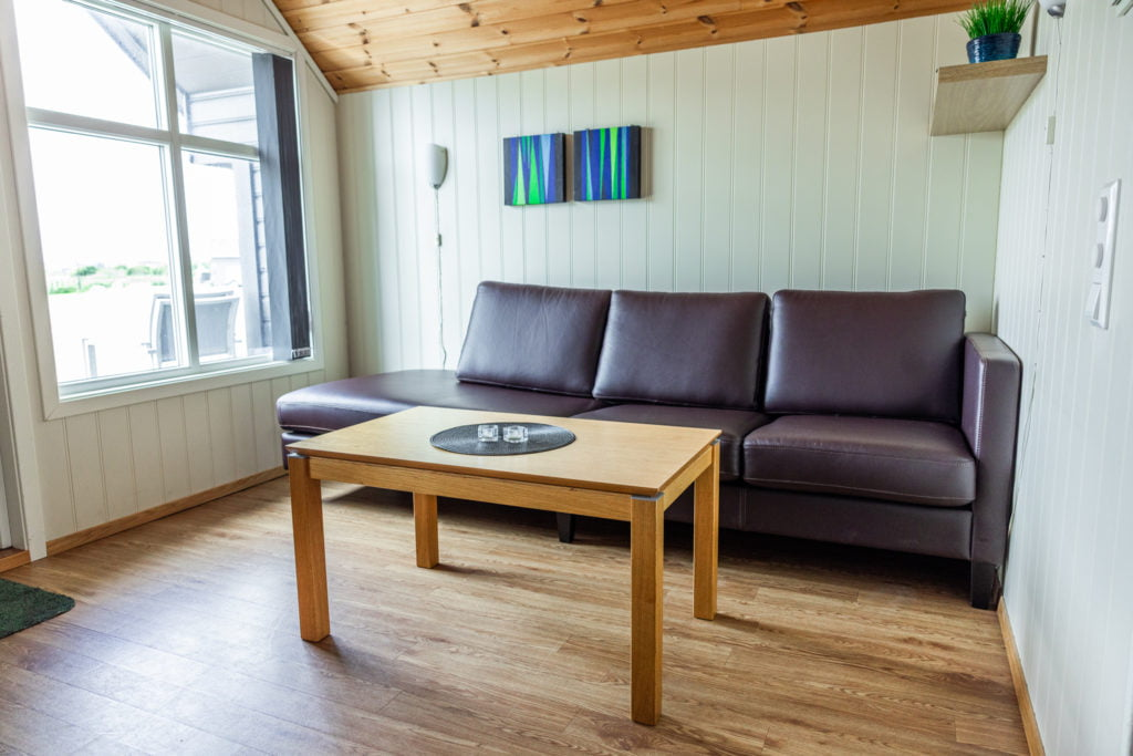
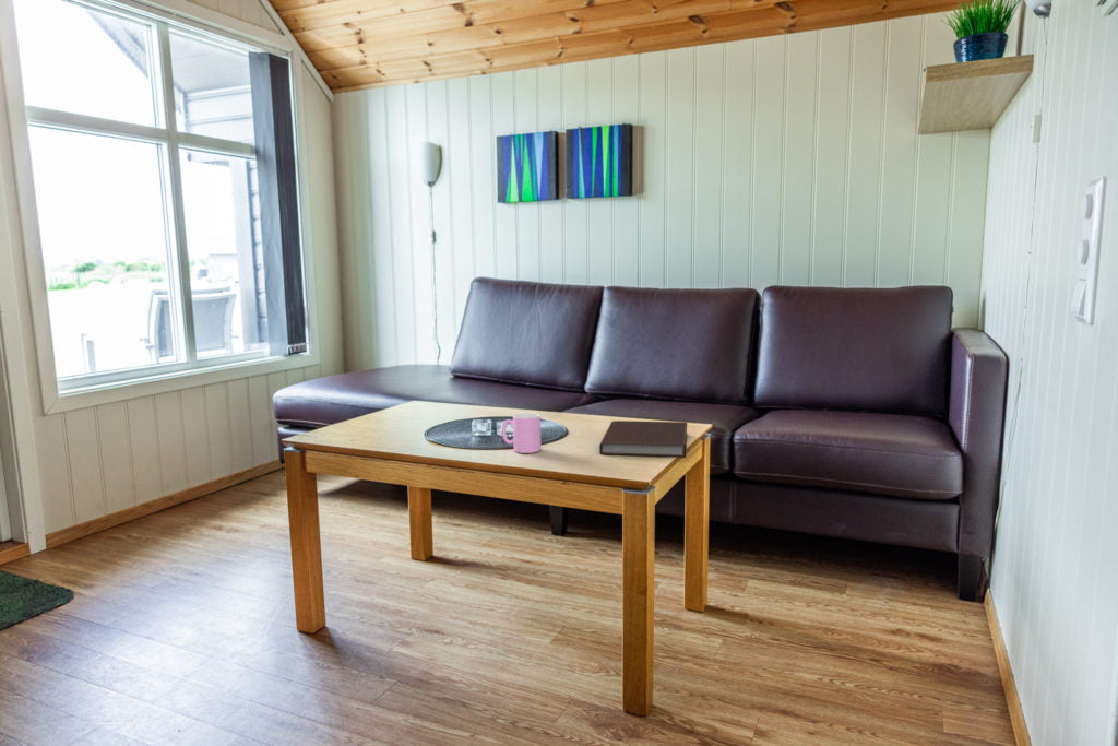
+ notebook [598,419,688,459]
+ cup [501,412,543,454]
